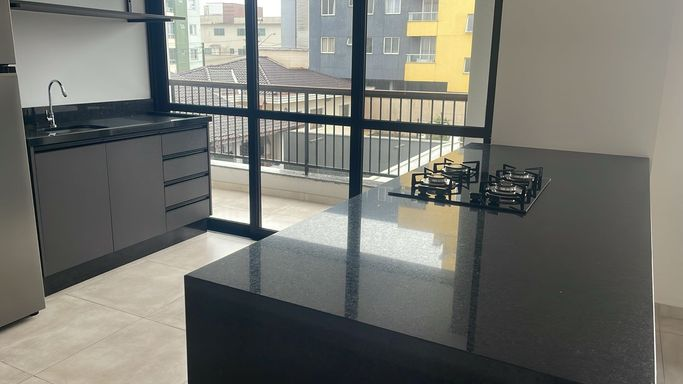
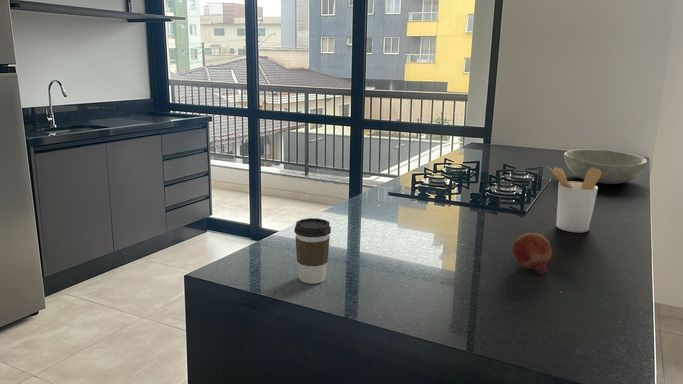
+ fruit [512,232,553,276]
+ coffee cup [293,217,332,285]
+ bowl [563,148,648,185]
+ utensil holder [546,165,601,233]
